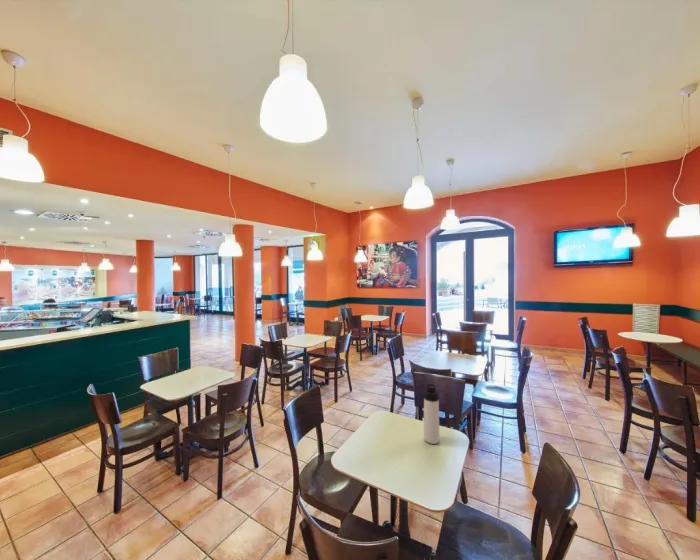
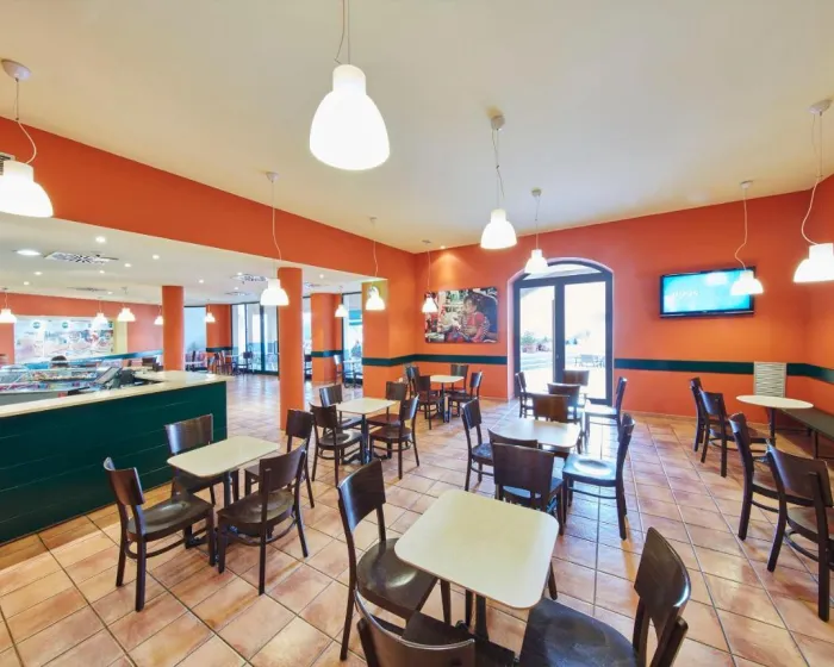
- thermos bottle [423,383,441,445]
